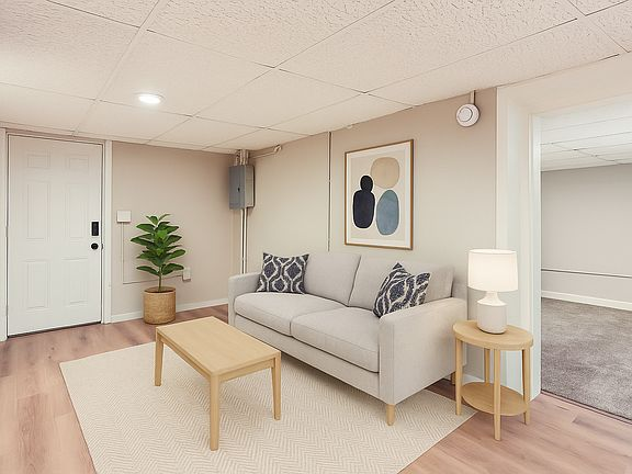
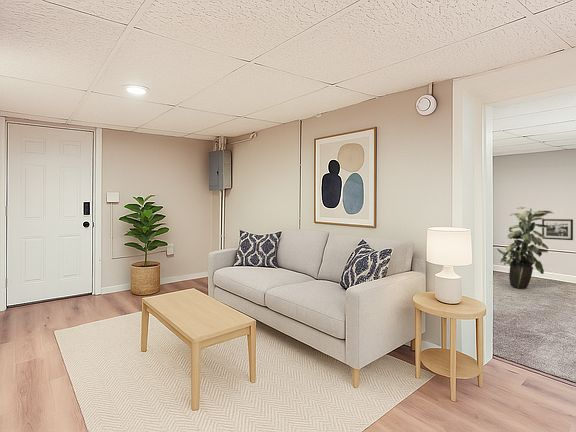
+ picture frame [541,218,574,241]
+ indoor plant [496,206,555,290]
